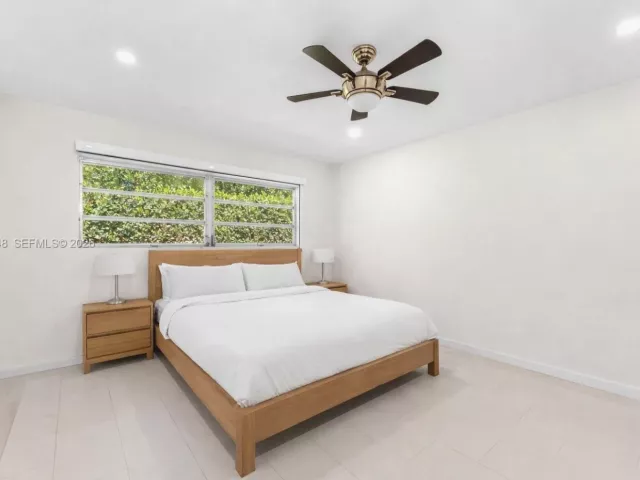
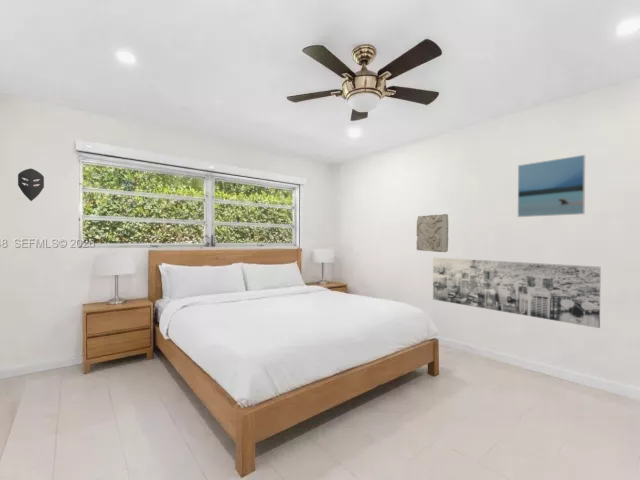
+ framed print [517,154,586,218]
+ wall art [432,256,602,329]
+ mask [17,168,45,202]
+ relief panel [416,213,449,253]
